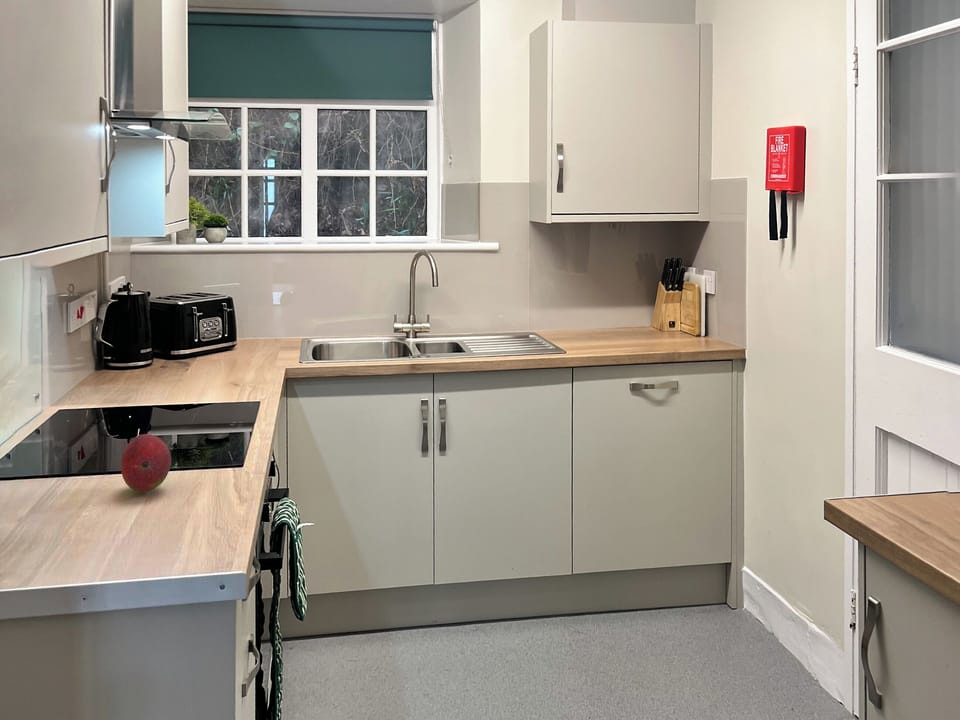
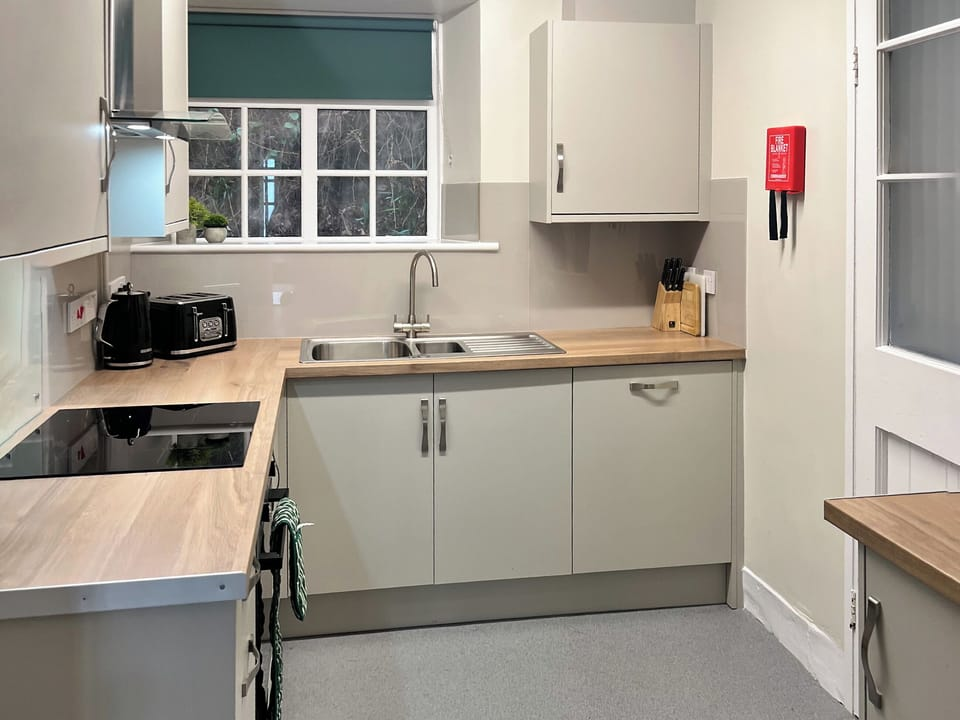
- fruit [120,433,172,493]
